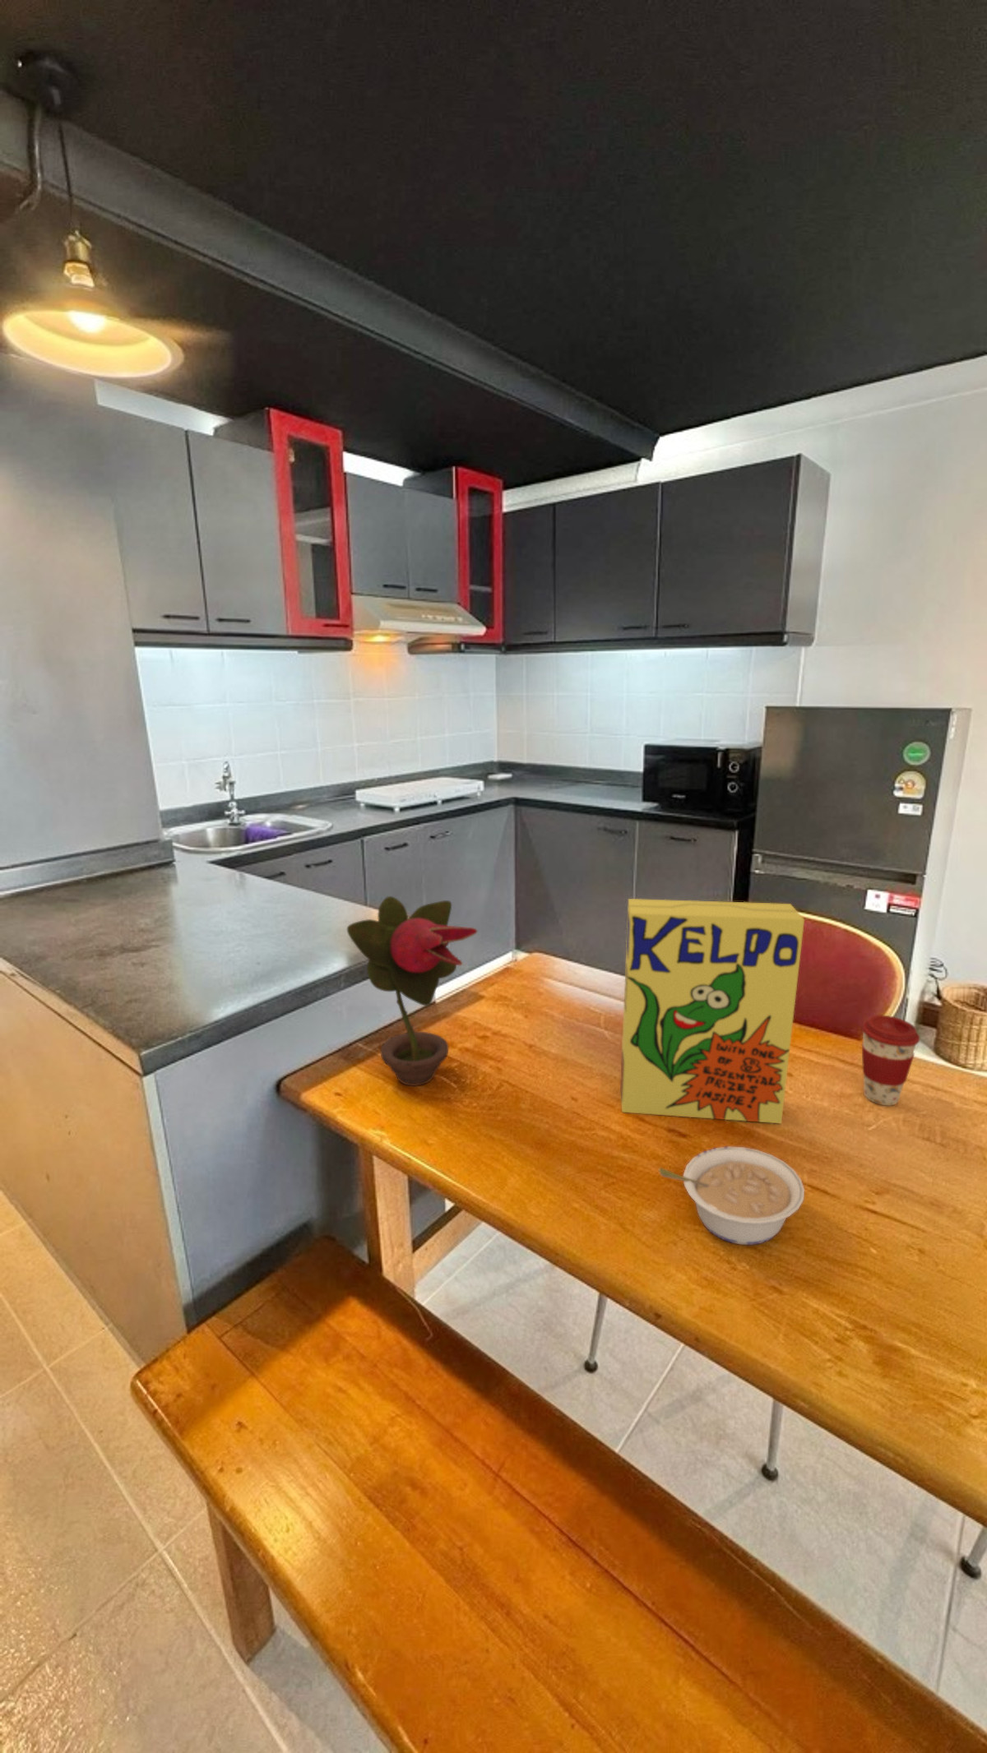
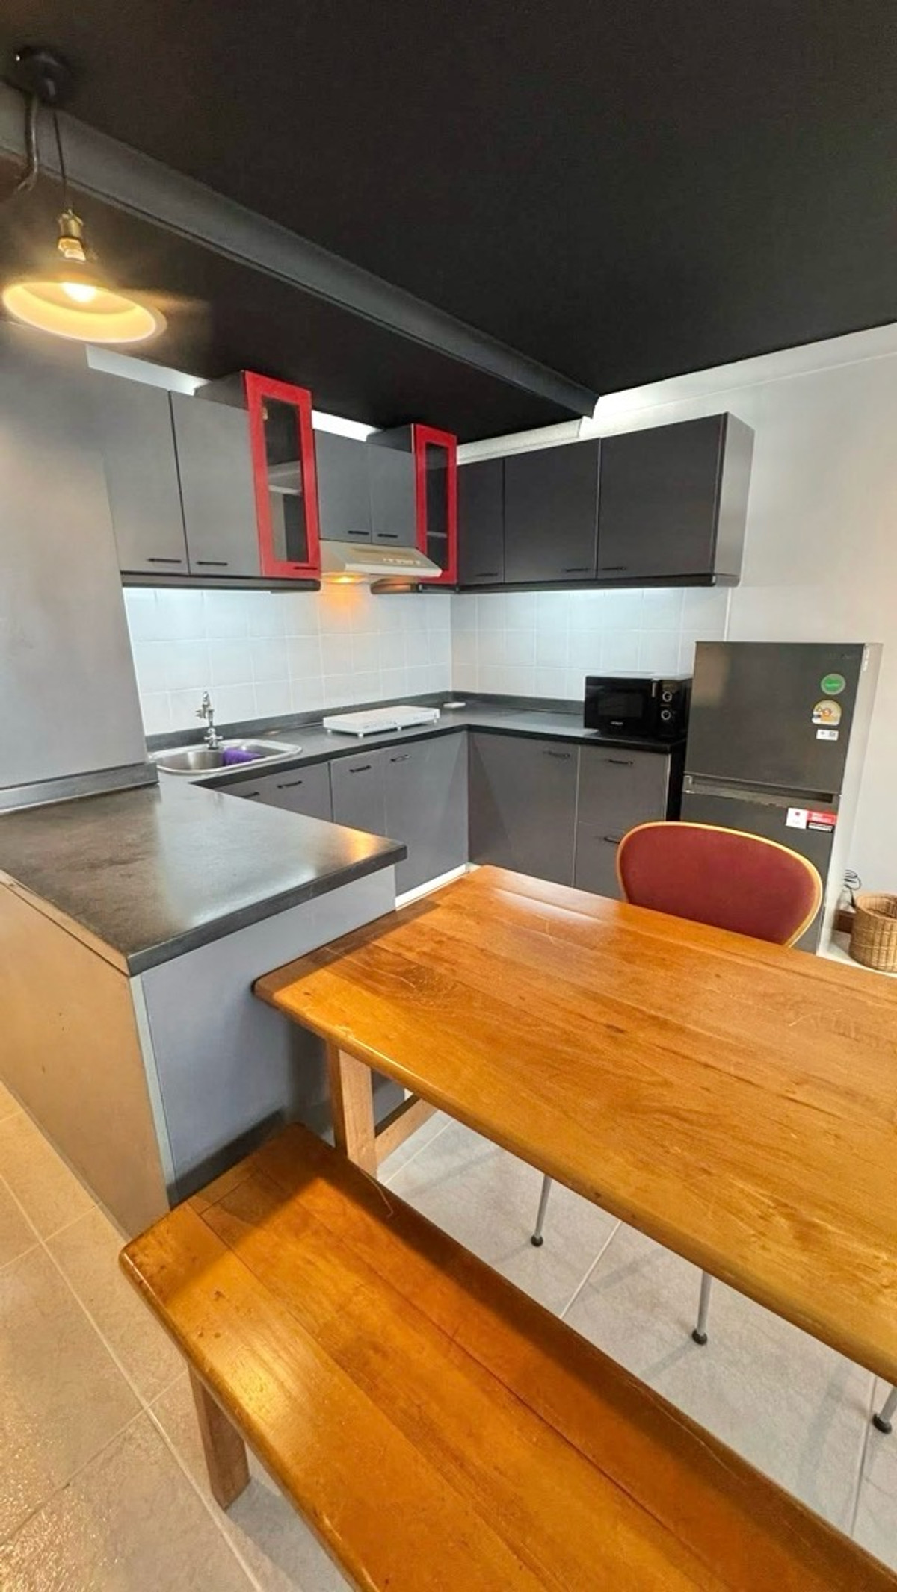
- cereal box [620,898,805,1125]
- coffee cup [861,1015,921,1106]
- potted flower [347,896,479,1087]
- legume [658,1145,805,1246]
